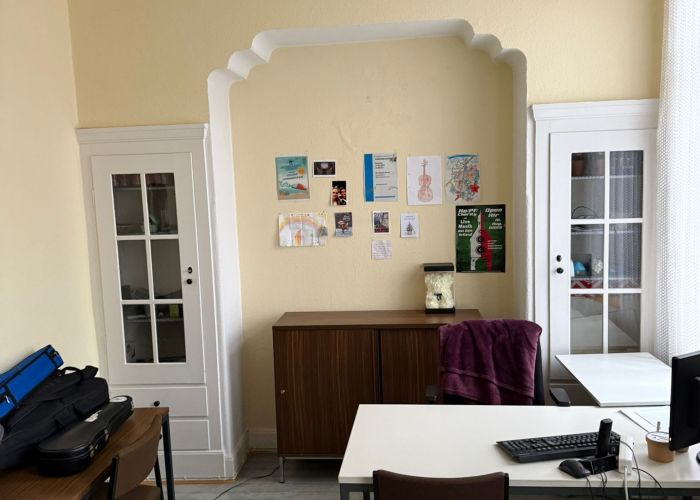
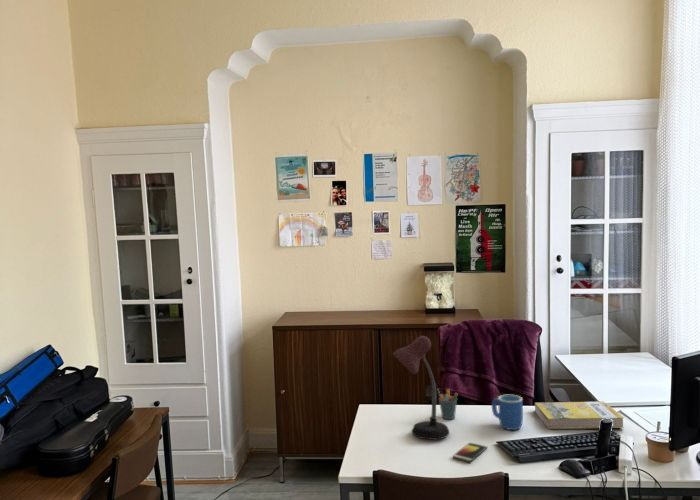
+ desk lamp [392,335,450,441]
+ smartphone [452,441,488,463]
+ pen holder [437,388,459,420]
+ book [534,401,625,430]
+ mug [491,394,524,431]
